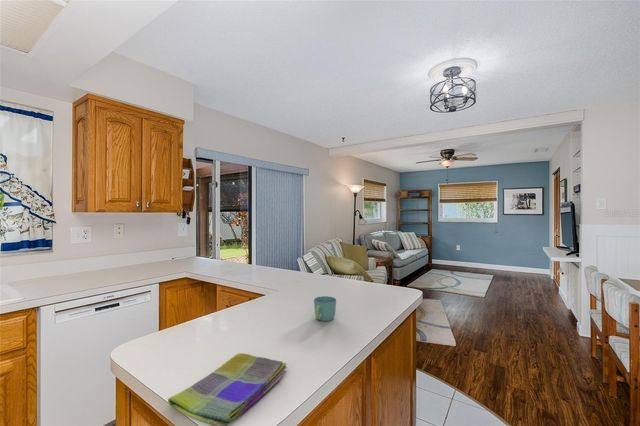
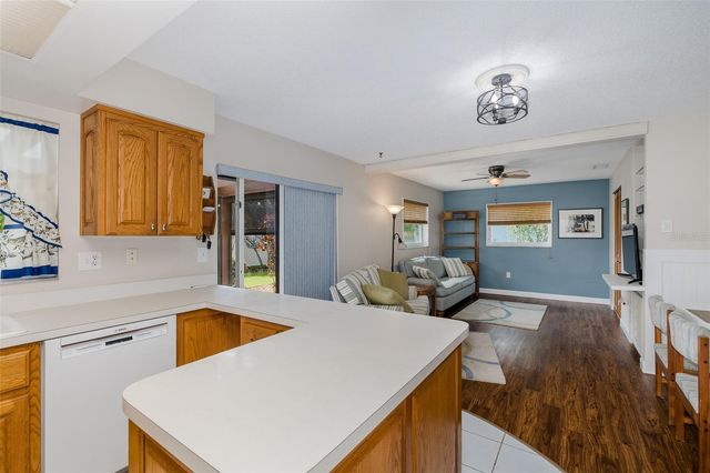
- dish towel [167,352,288,426]
- mug [313,295,337,322]
